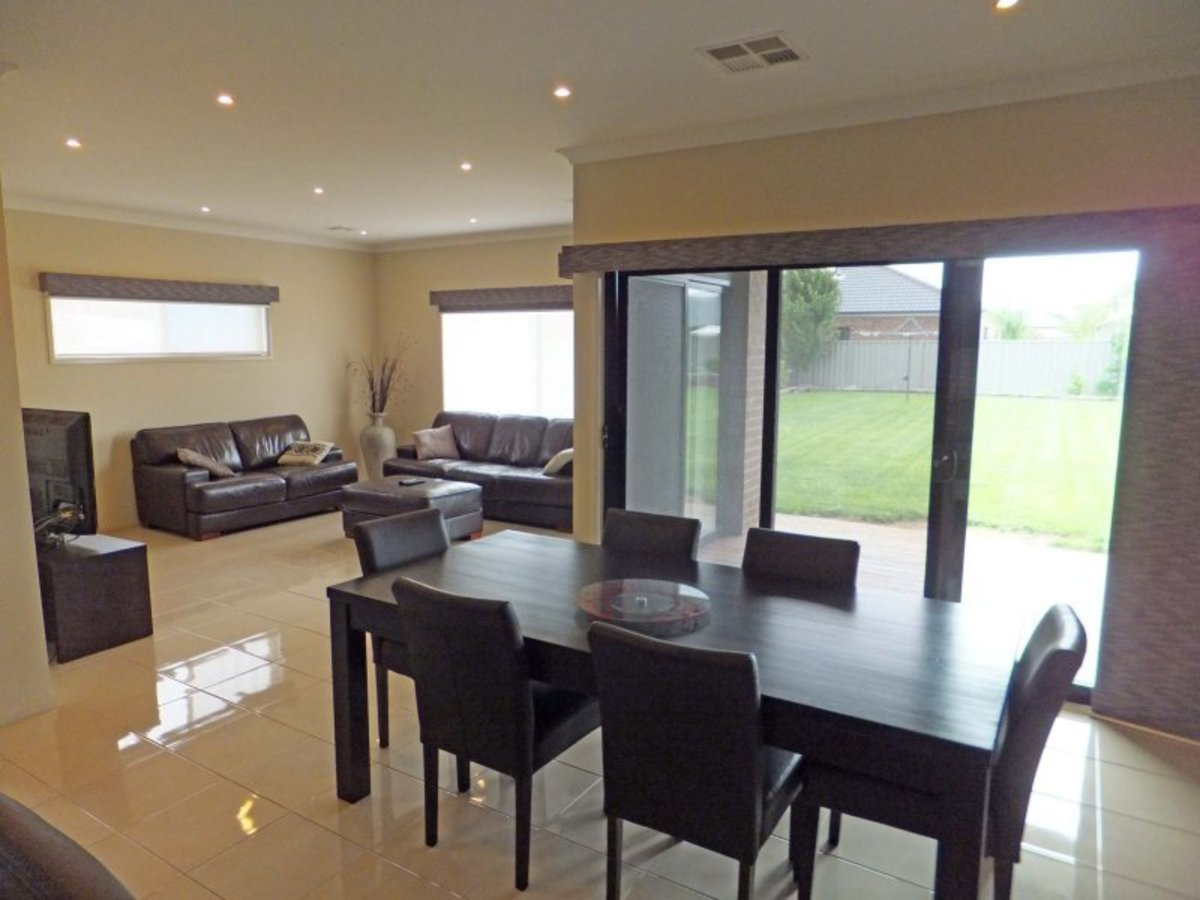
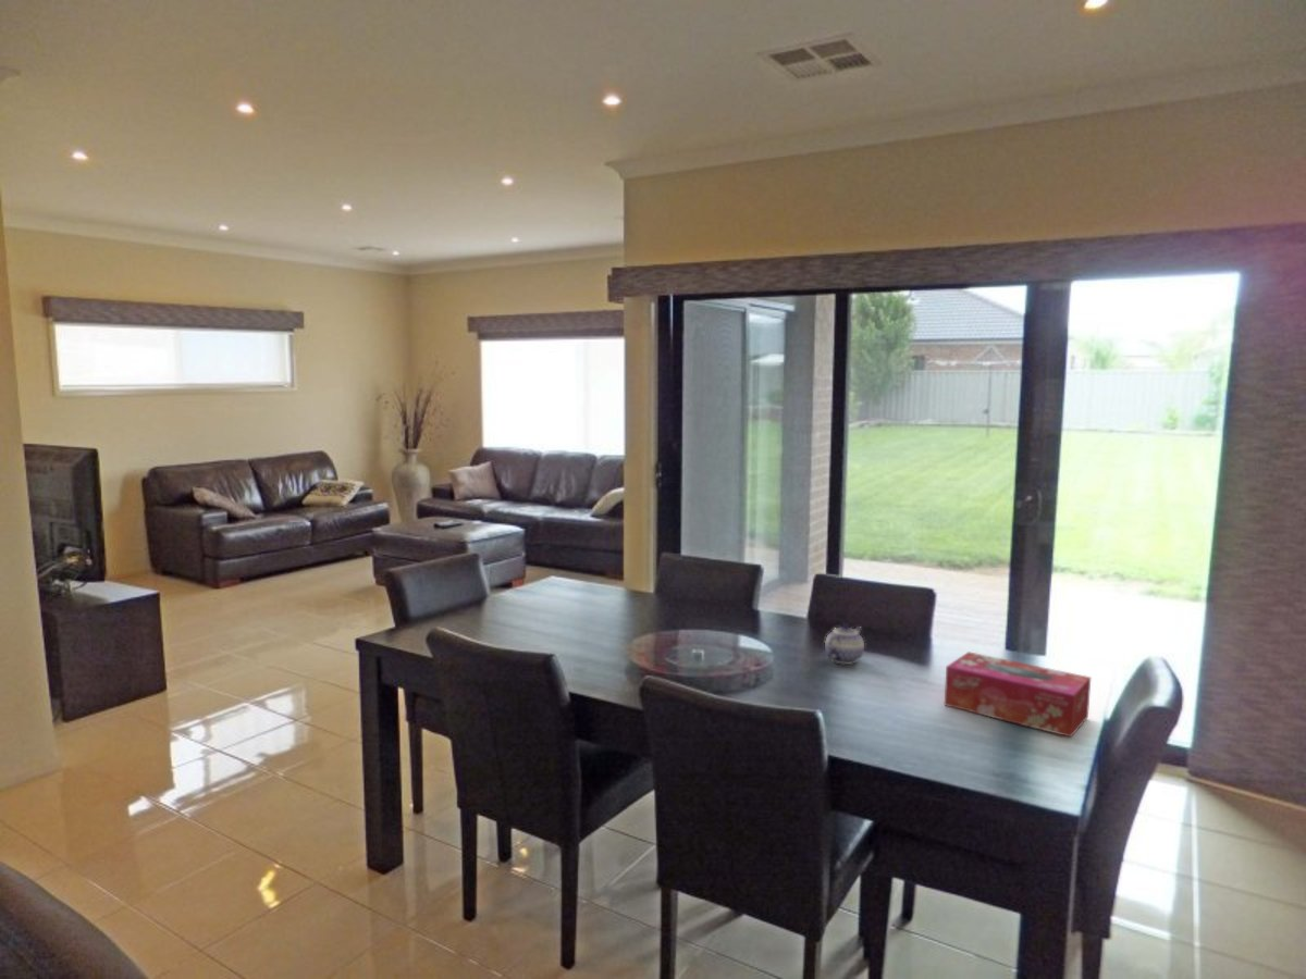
+ teapot [824,622,865,666]
+ tissue box [944,650,1092,739]
